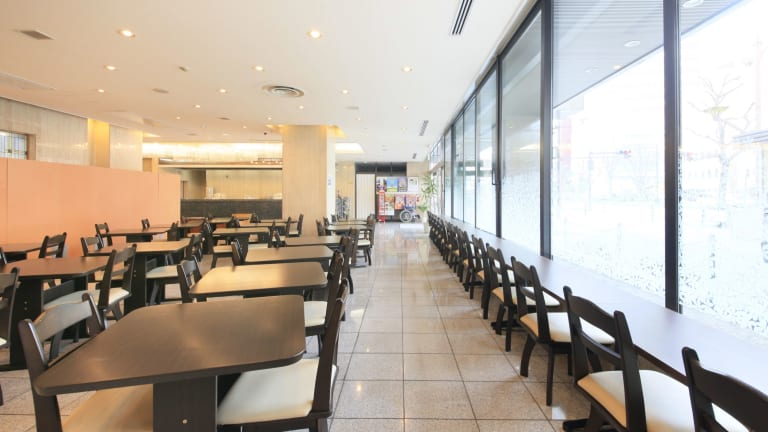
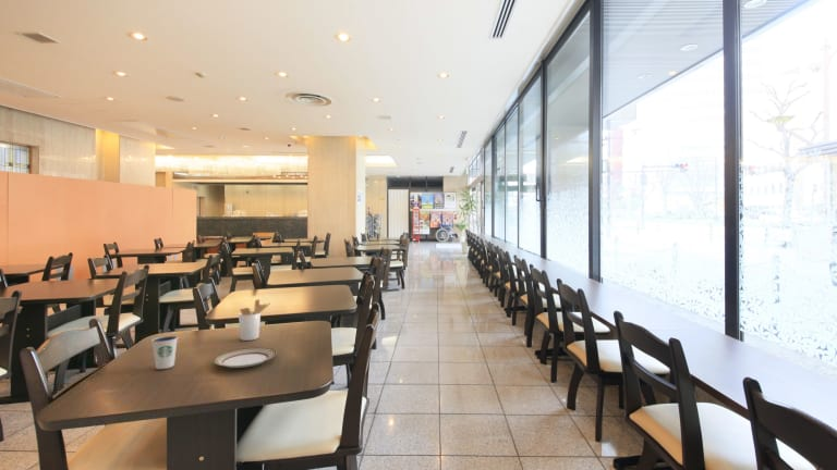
+ plate [211,347,278,369]
+ dixie cup [150,335,179,370]
+ utensil holder [238,298,271,342]
